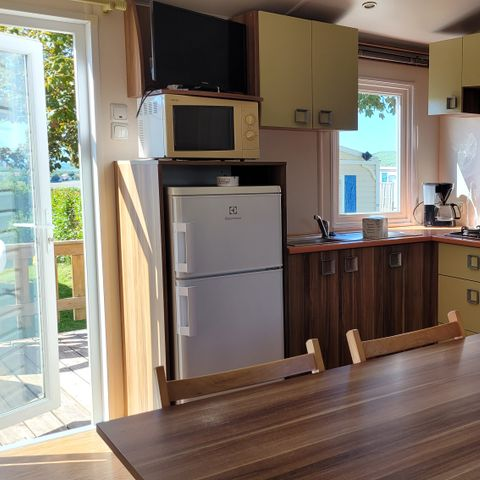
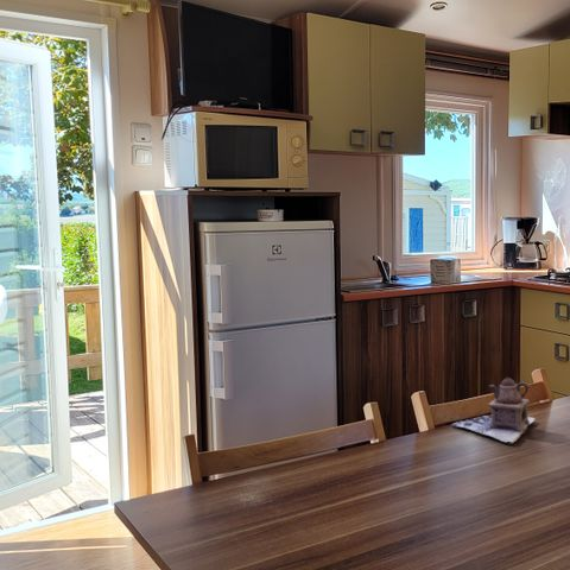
+ teapot [450,376,537,445]
